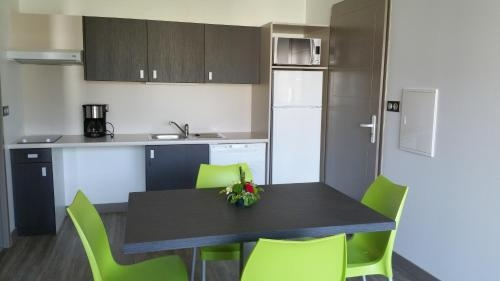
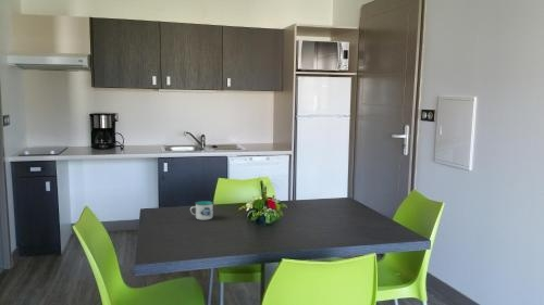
+ mug [189,200,214,221]
